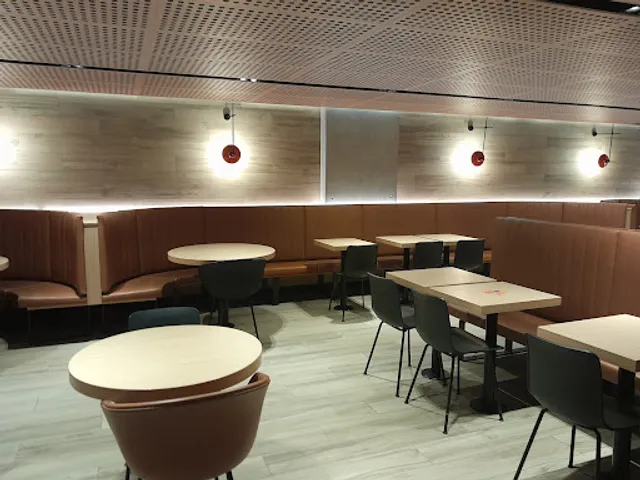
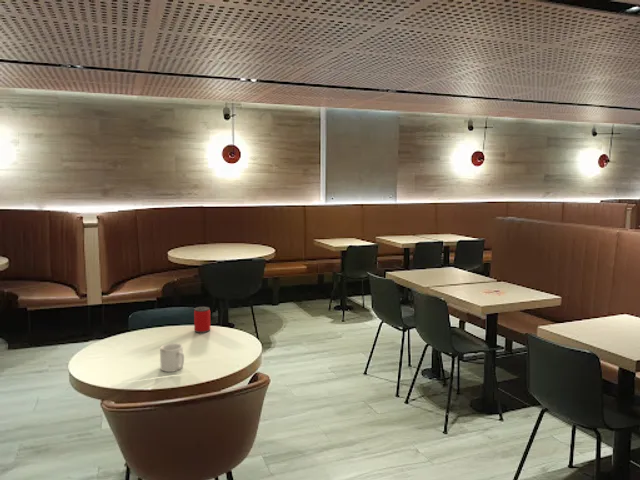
+ beverage can [193,306,211,334]
+ mug [159,342,185,373]
